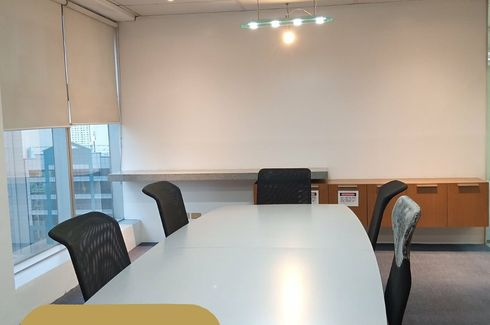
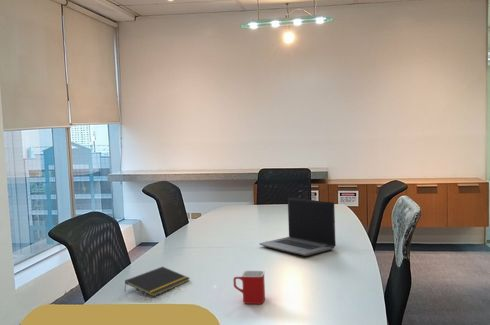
+ mug [233,270,266,305]
+ laptop computer [258,197,337,257]
+ notepad [124,266,191,298]
